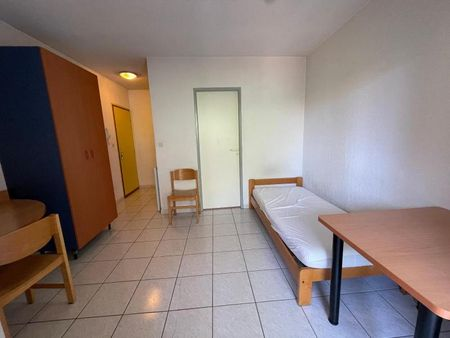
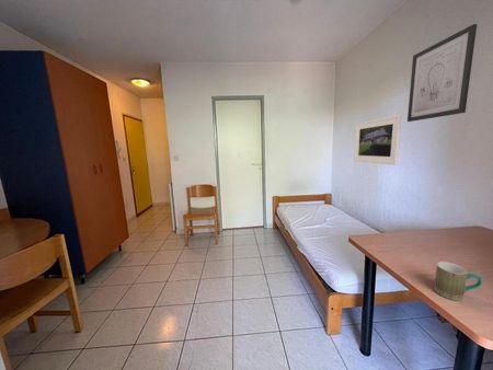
+ wall art [406,23,478,123]
+ mug [433,261,483,301]
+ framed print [353,113,403,166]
